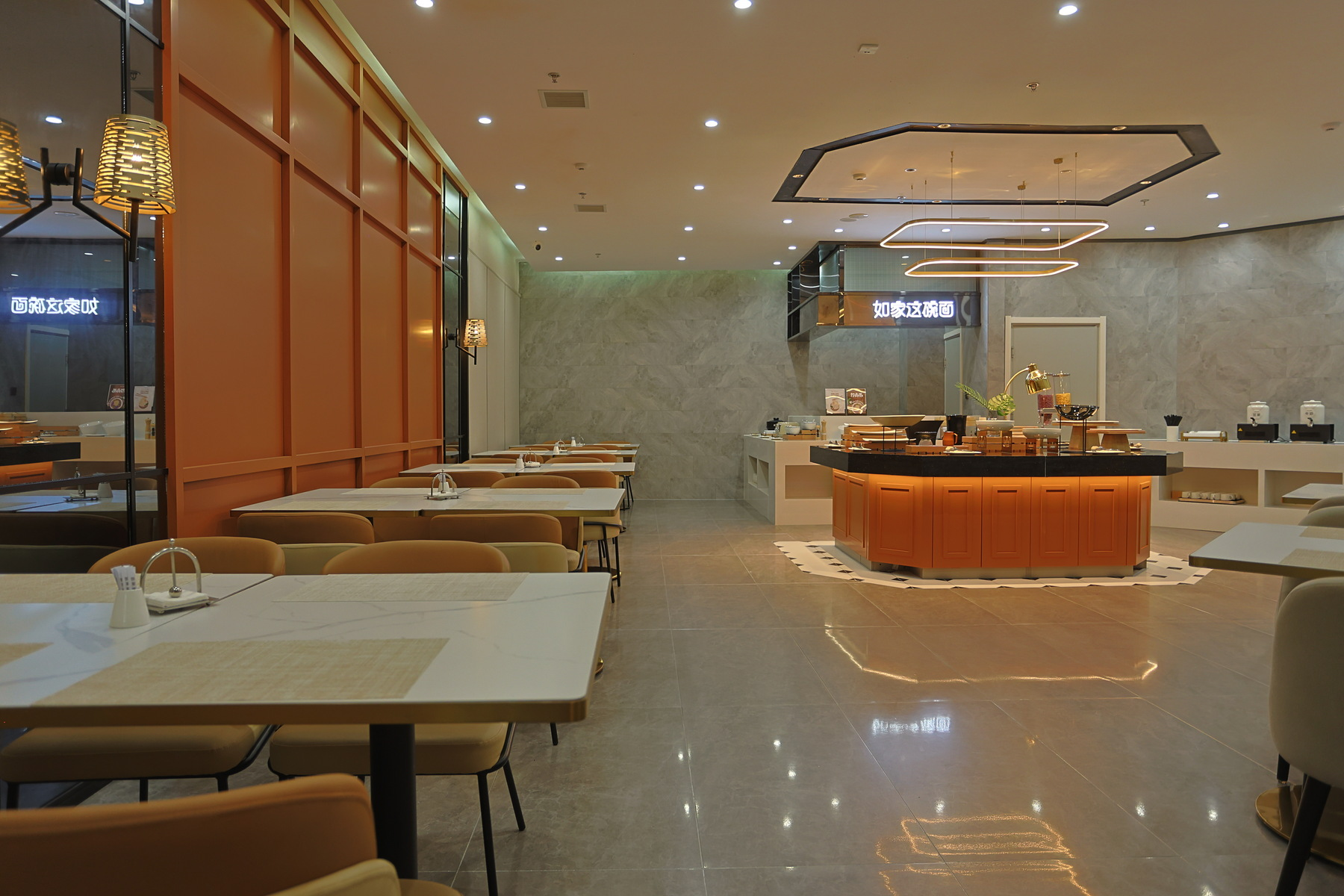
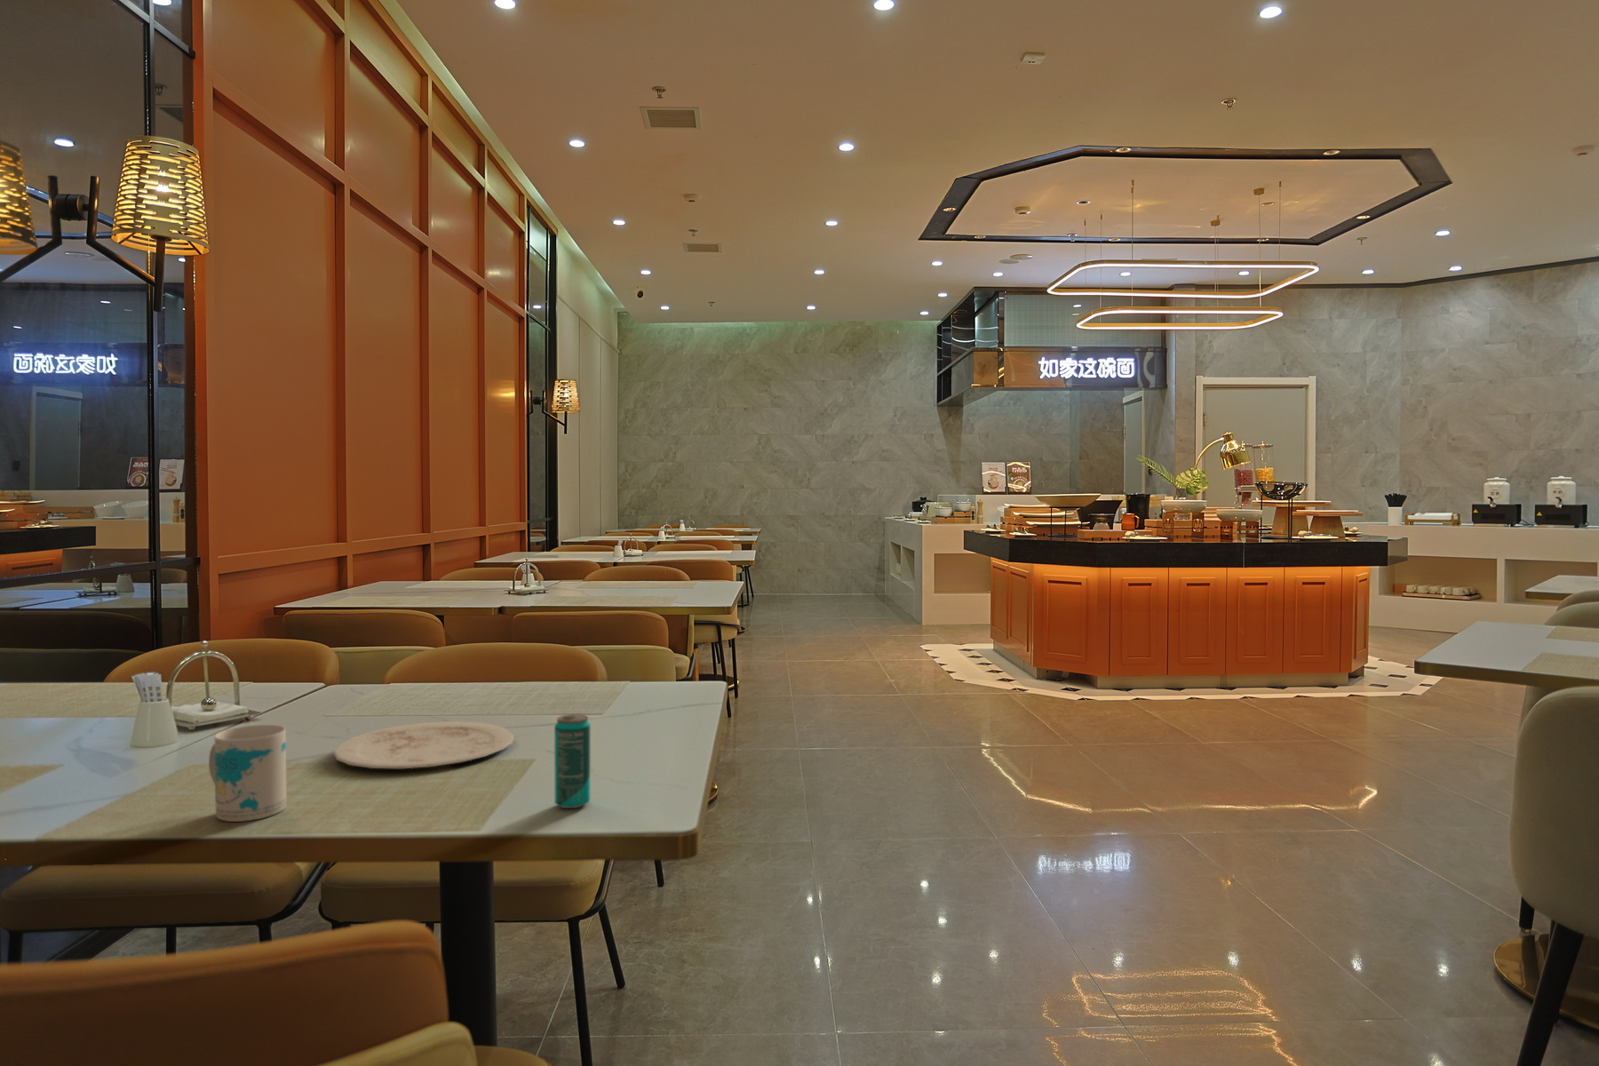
+ mug [208,725,287,822]
+ plate [332,721,514,770]
+ beverage can [553,714,591,809]
